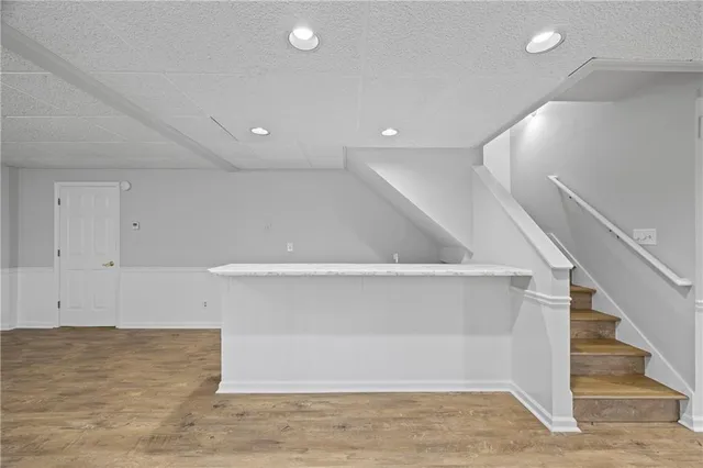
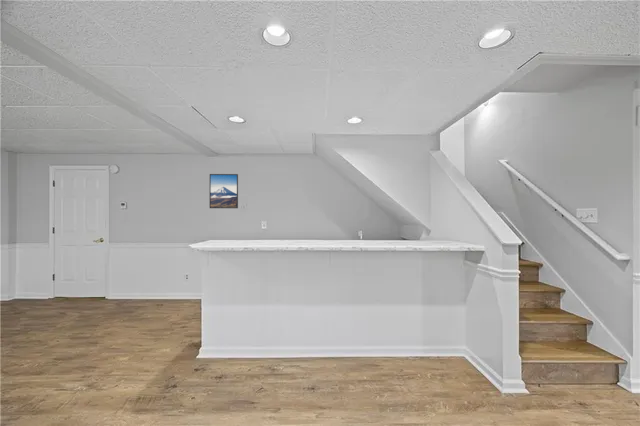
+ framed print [209,173,239,209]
